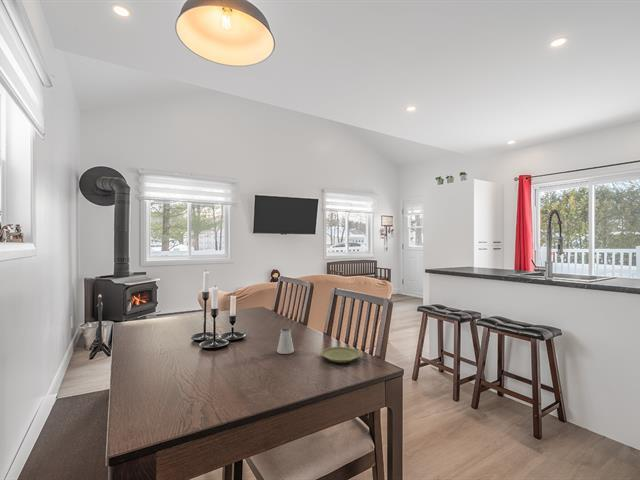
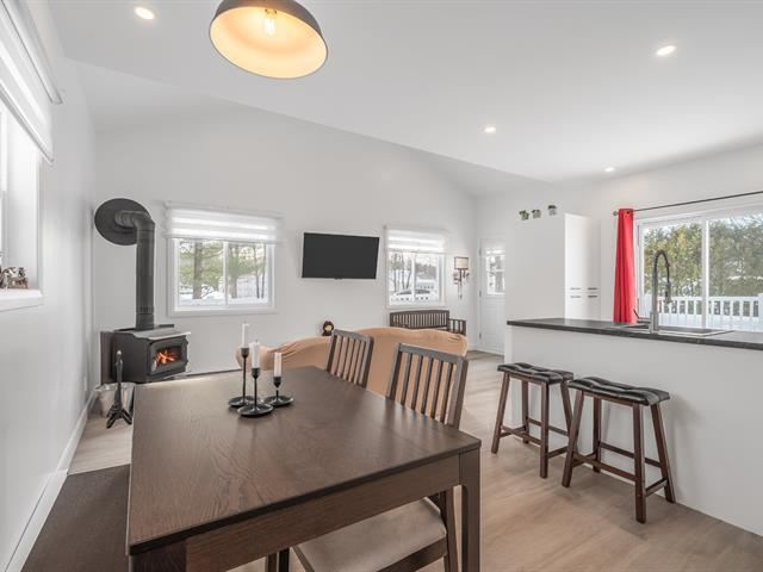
- saltshaker [276,326,295,355]
- plate [320,346,361,364]
